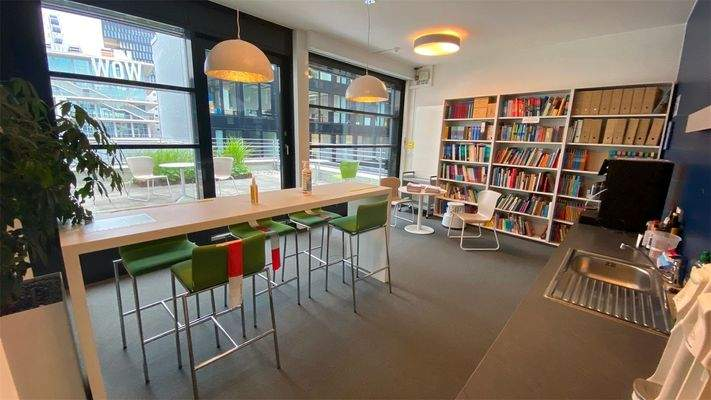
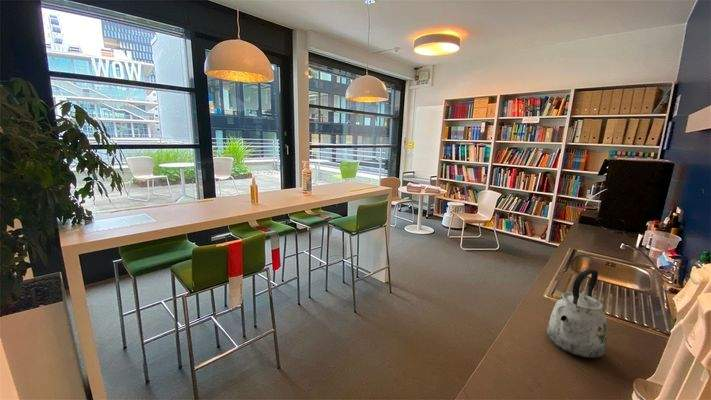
+ kettle [546,268,608,359]
